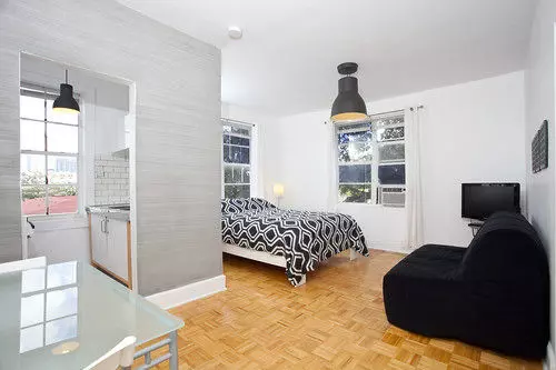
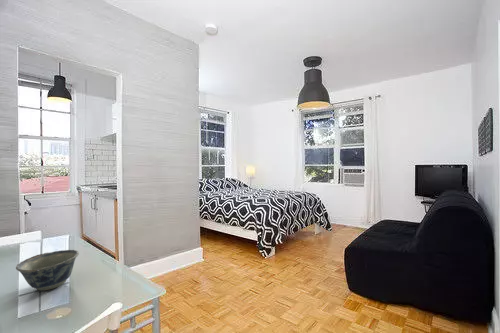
+ bowl [15,249,80,292]
